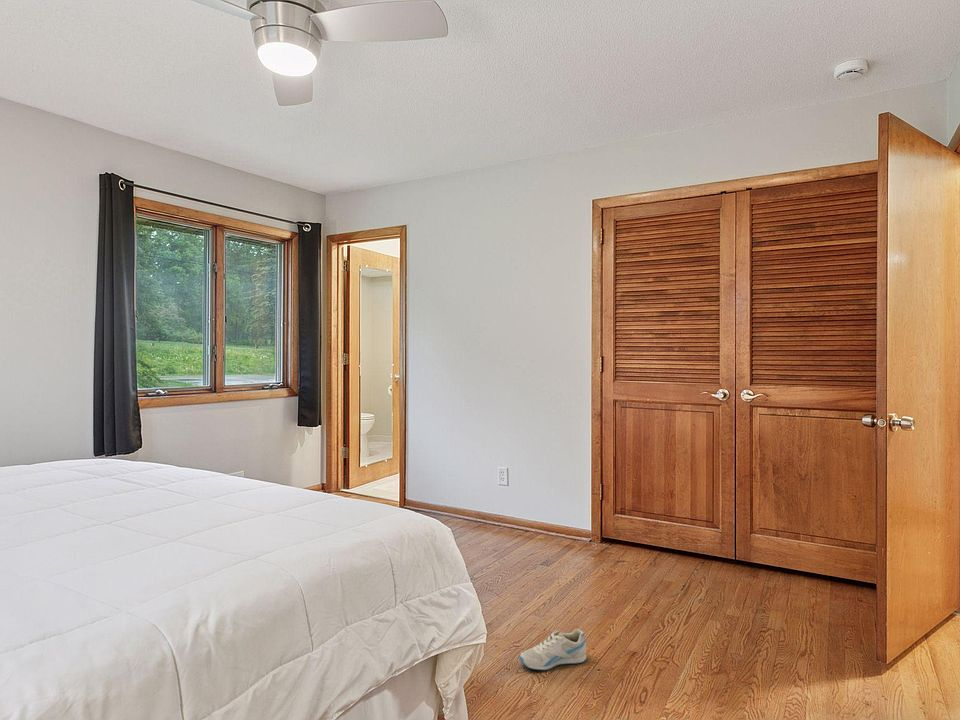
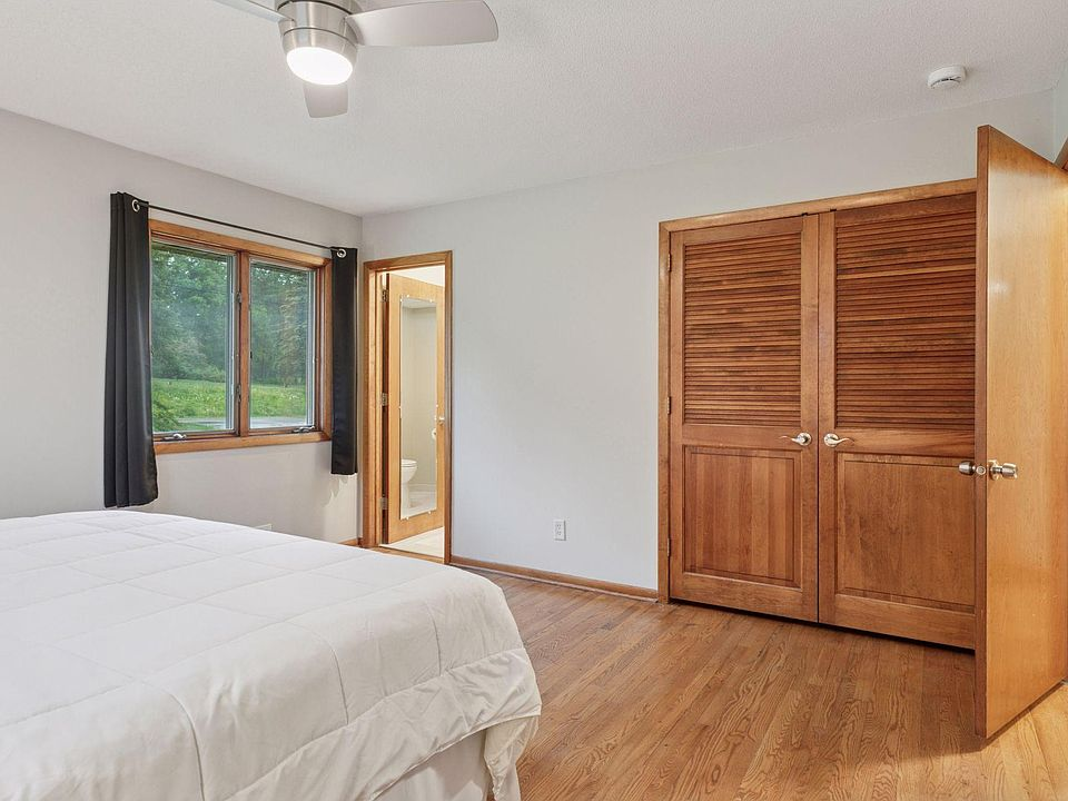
- sneaker [518,628,587,671]
